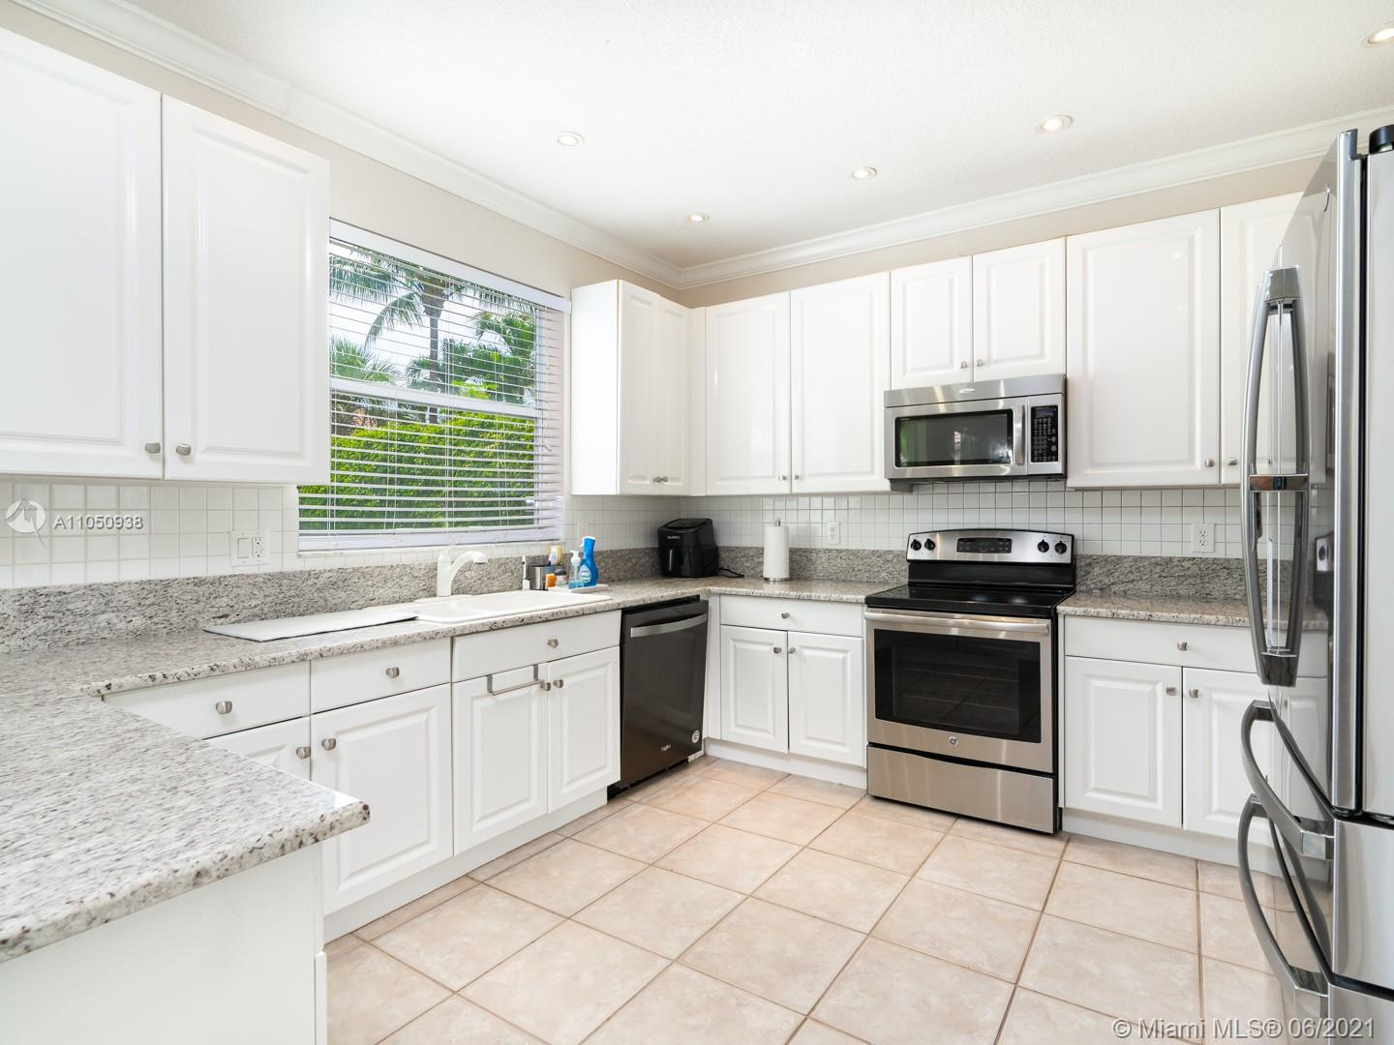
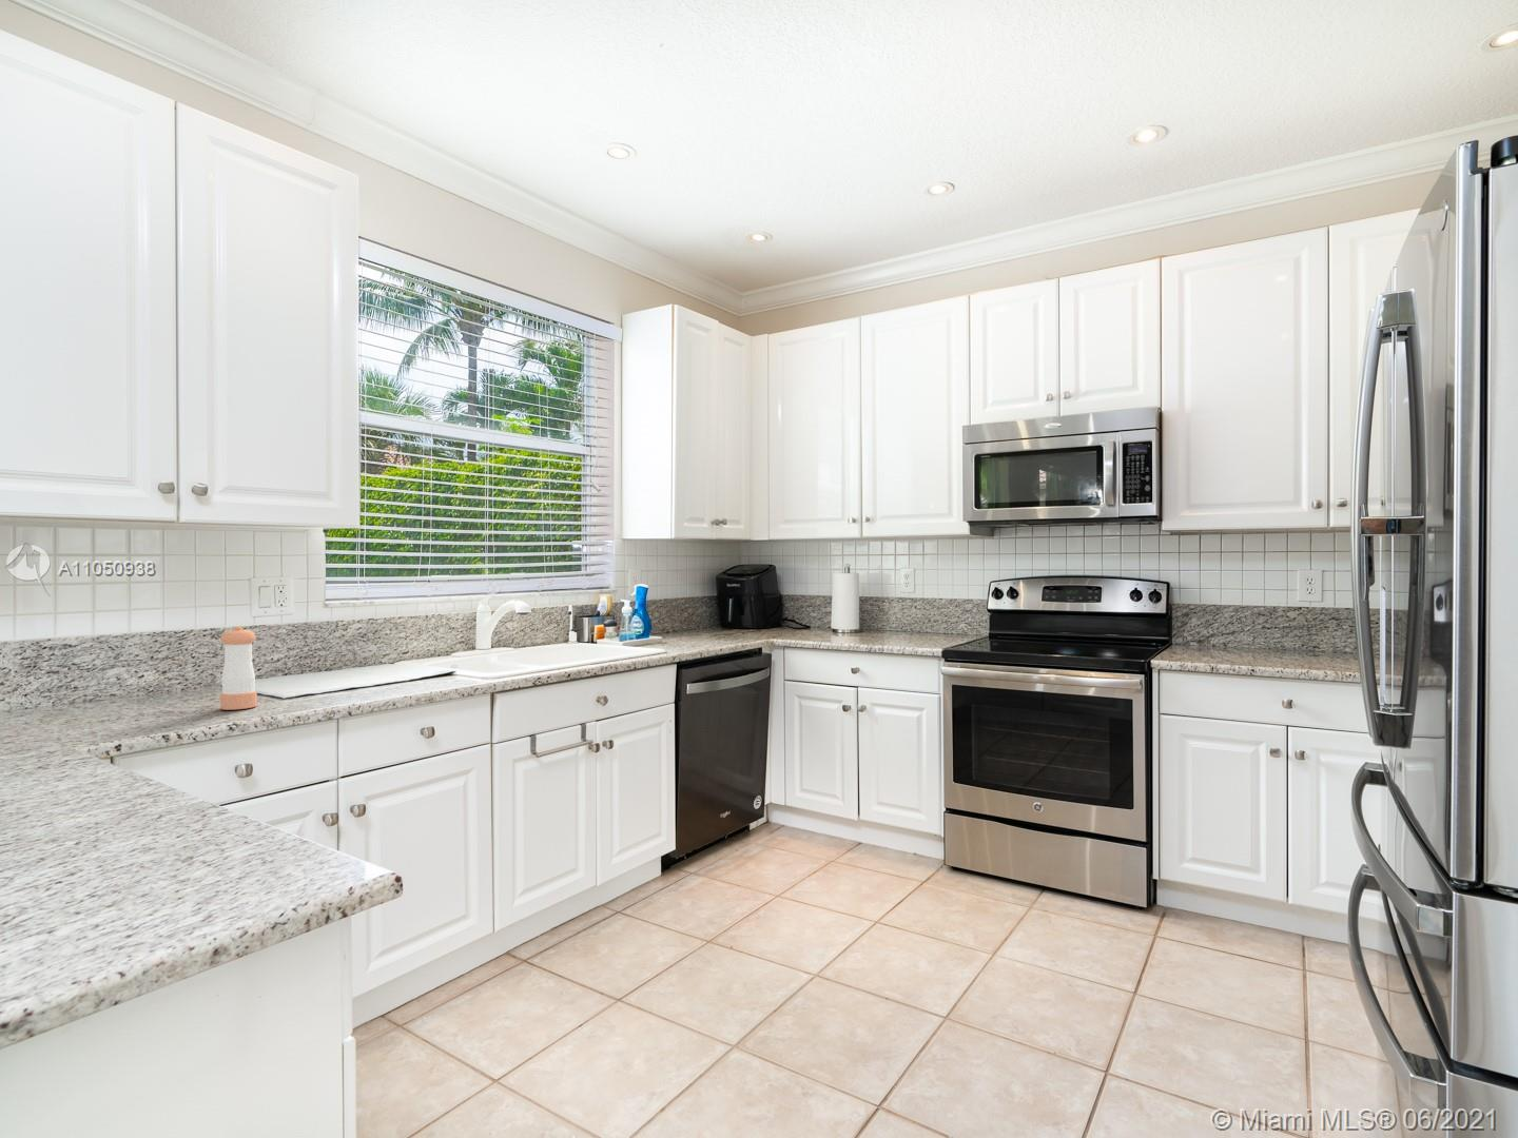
+ pepper shaker [219,626,258,711]
